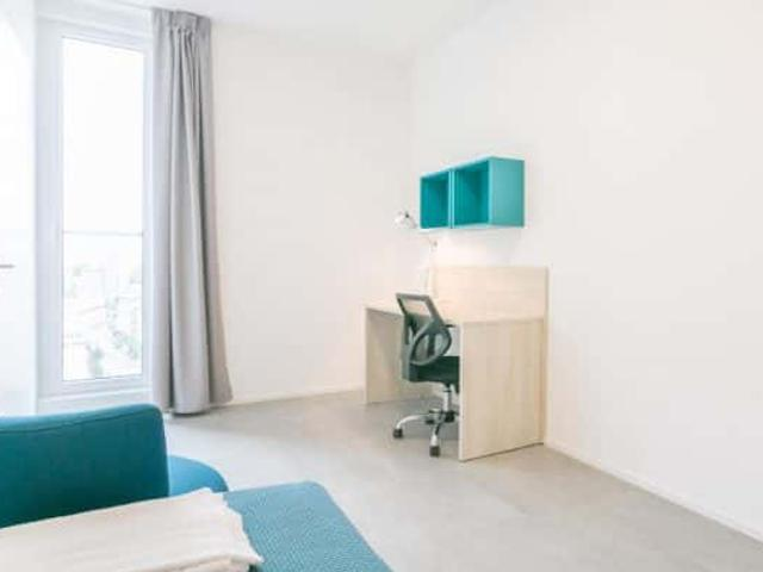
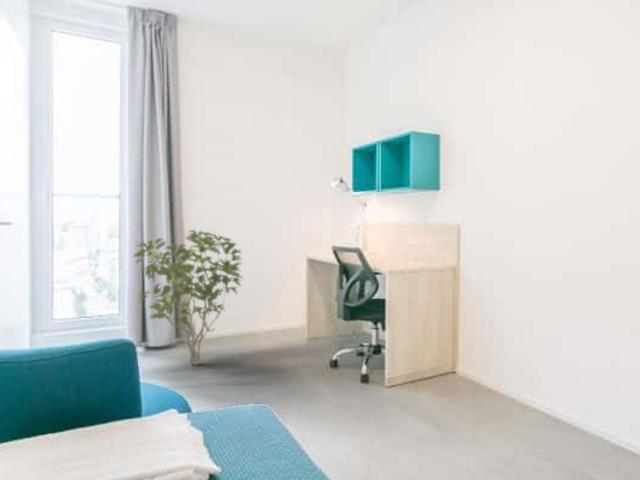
+ shrub [132,229,244,366]
